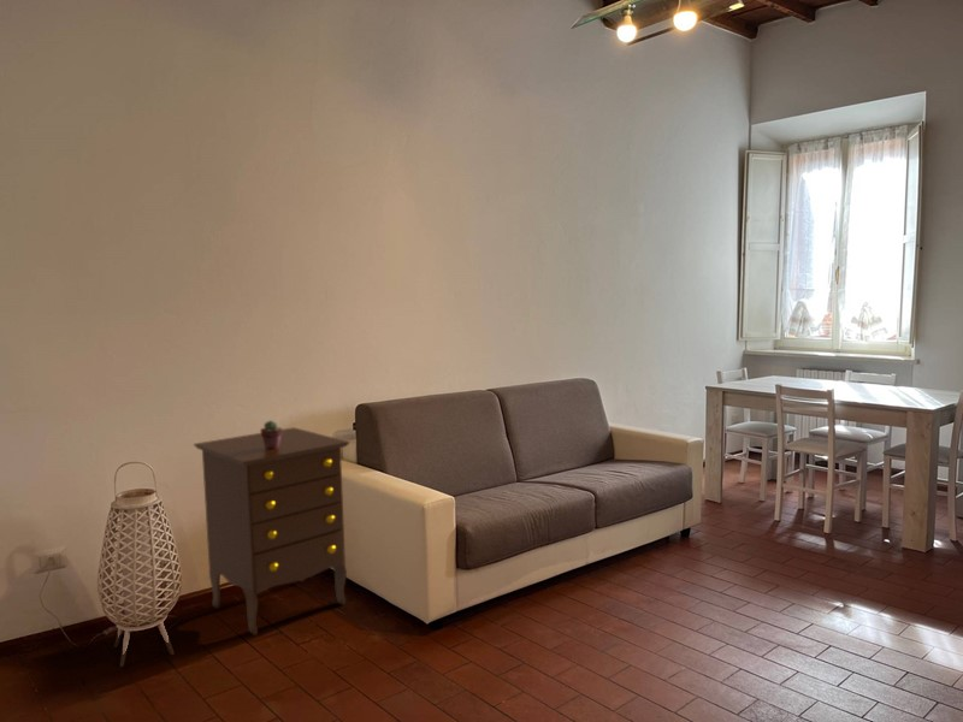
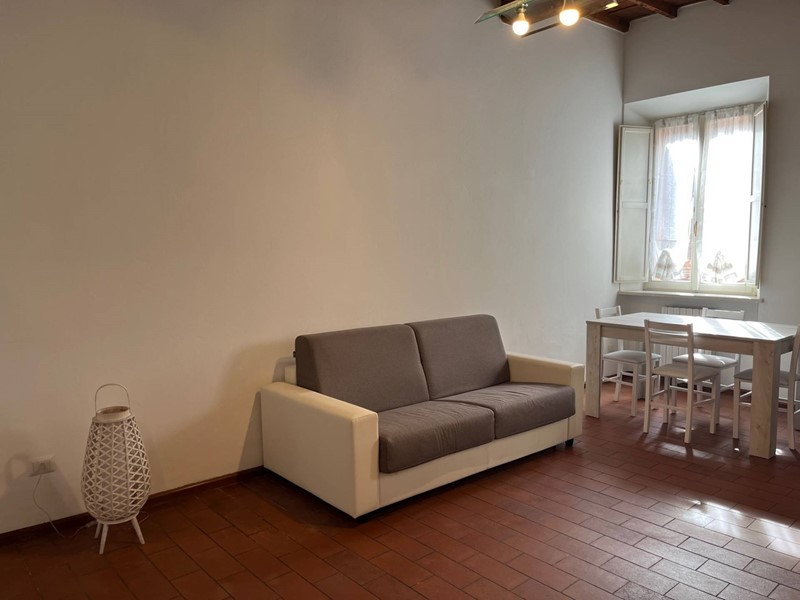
- potted succulent [259,419,284,450]
- dresser [193,426,350,637]
